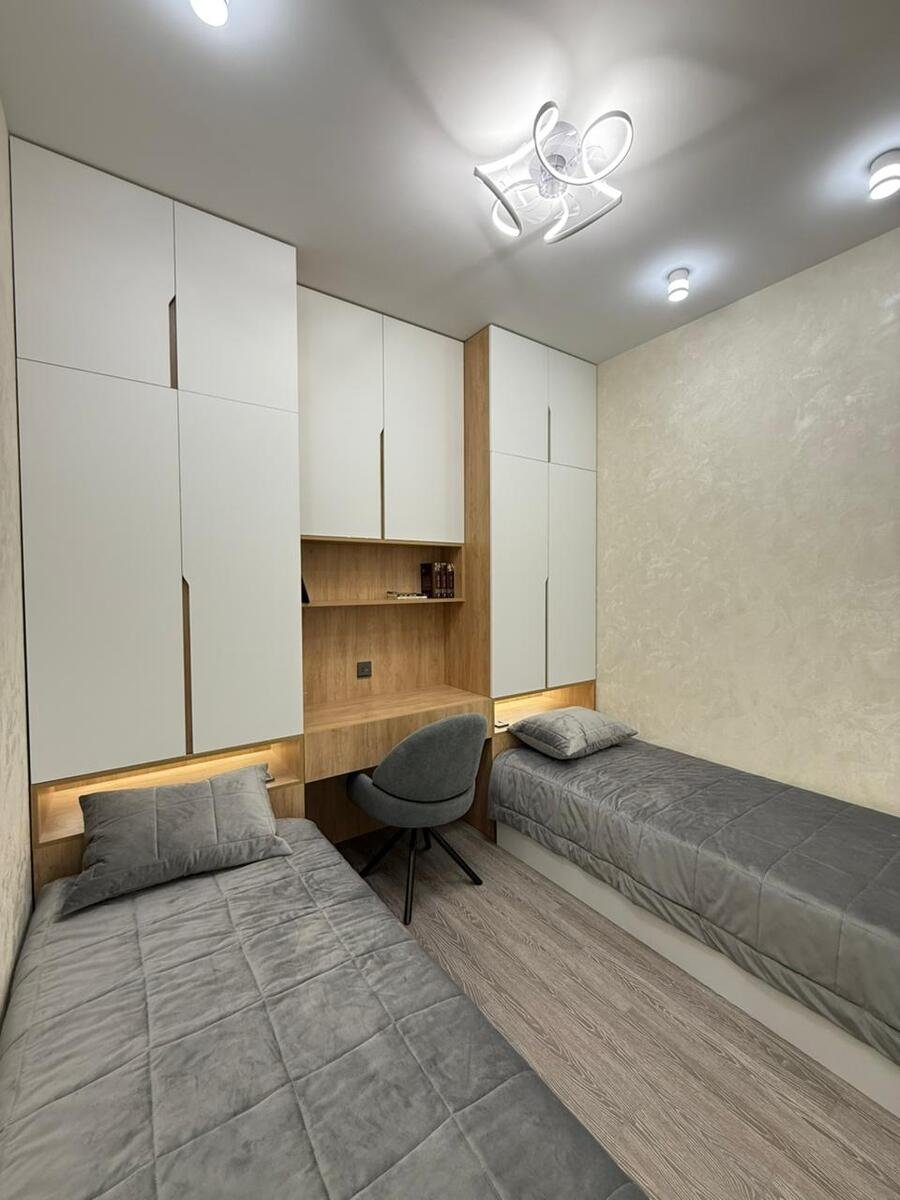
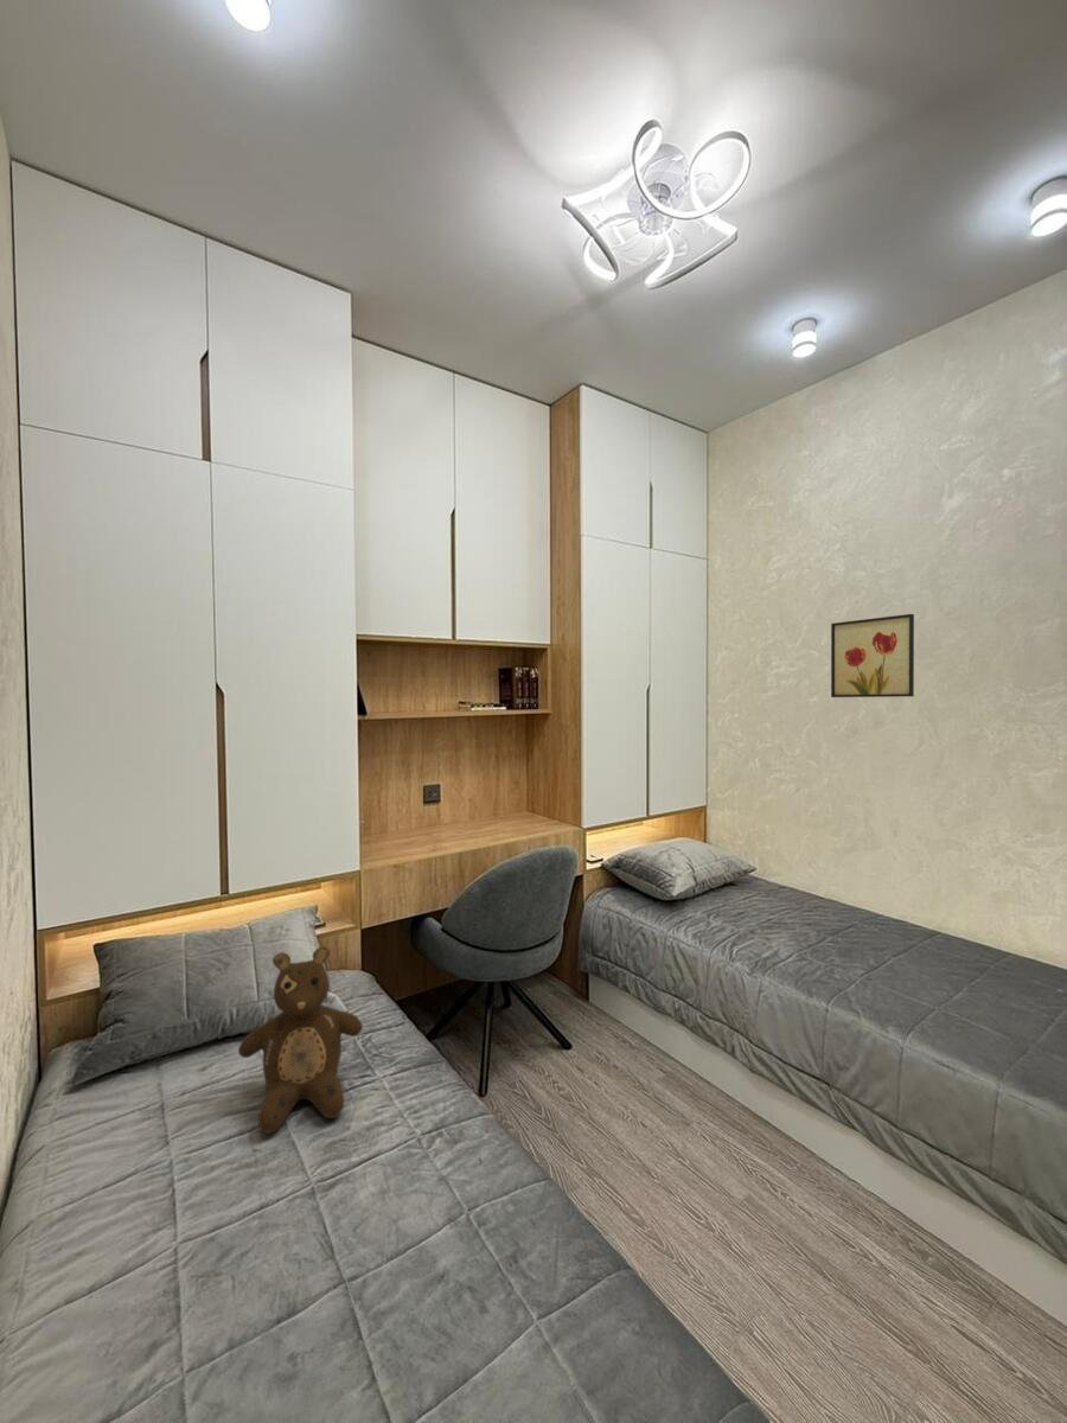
+ teddy bear [237,945,364,1135]
+ wall art [830,613,915,698]
